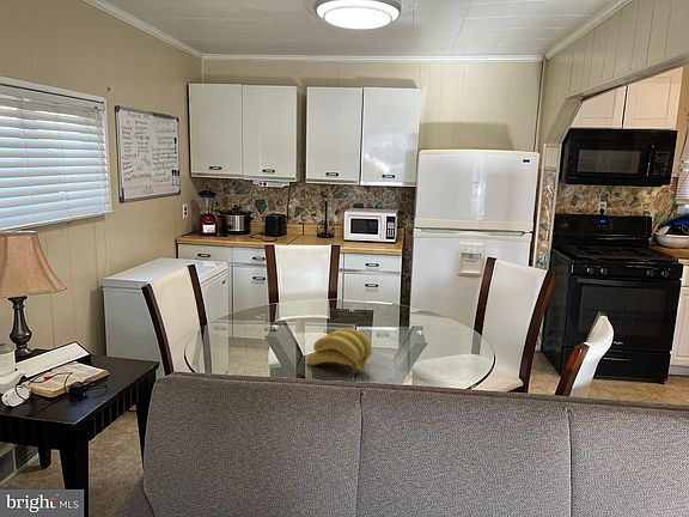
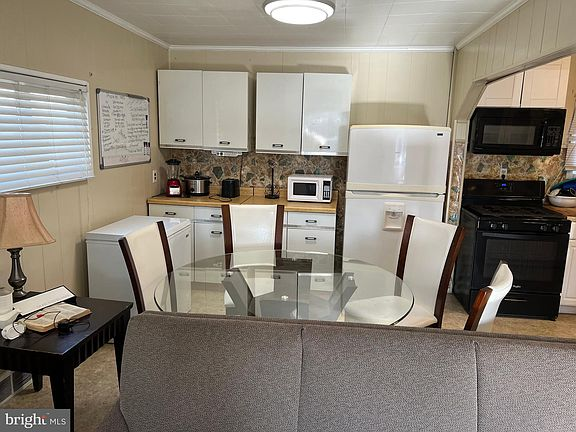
- banana bunch [306,328,373,376]
